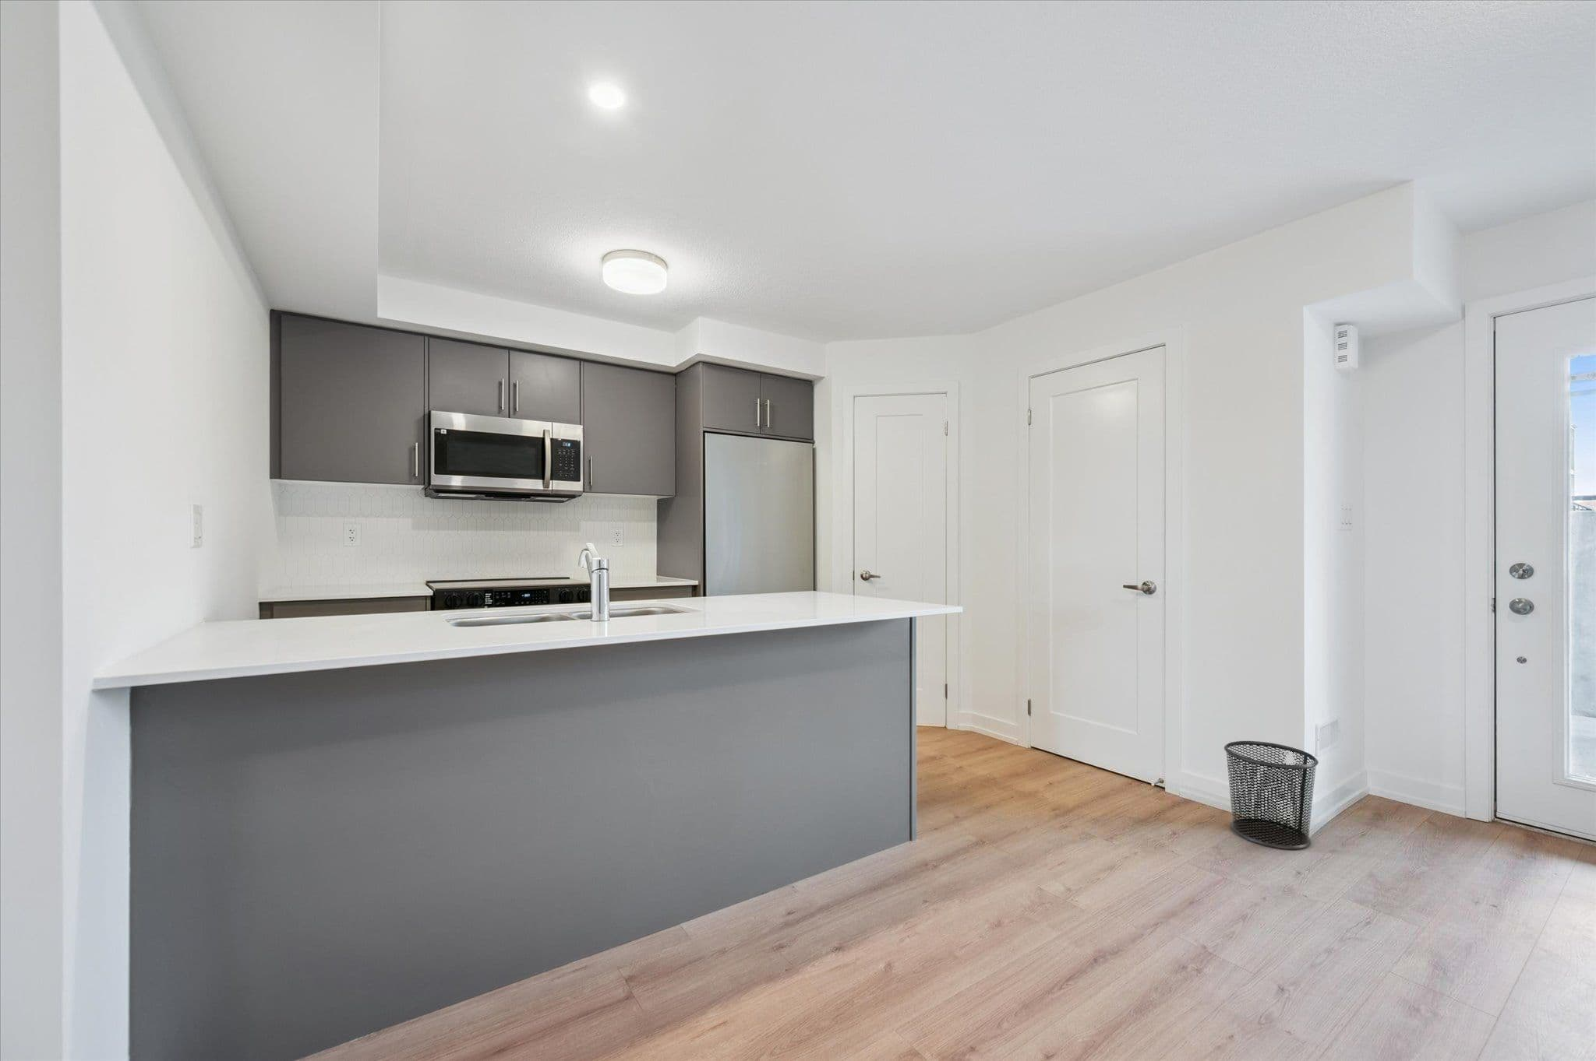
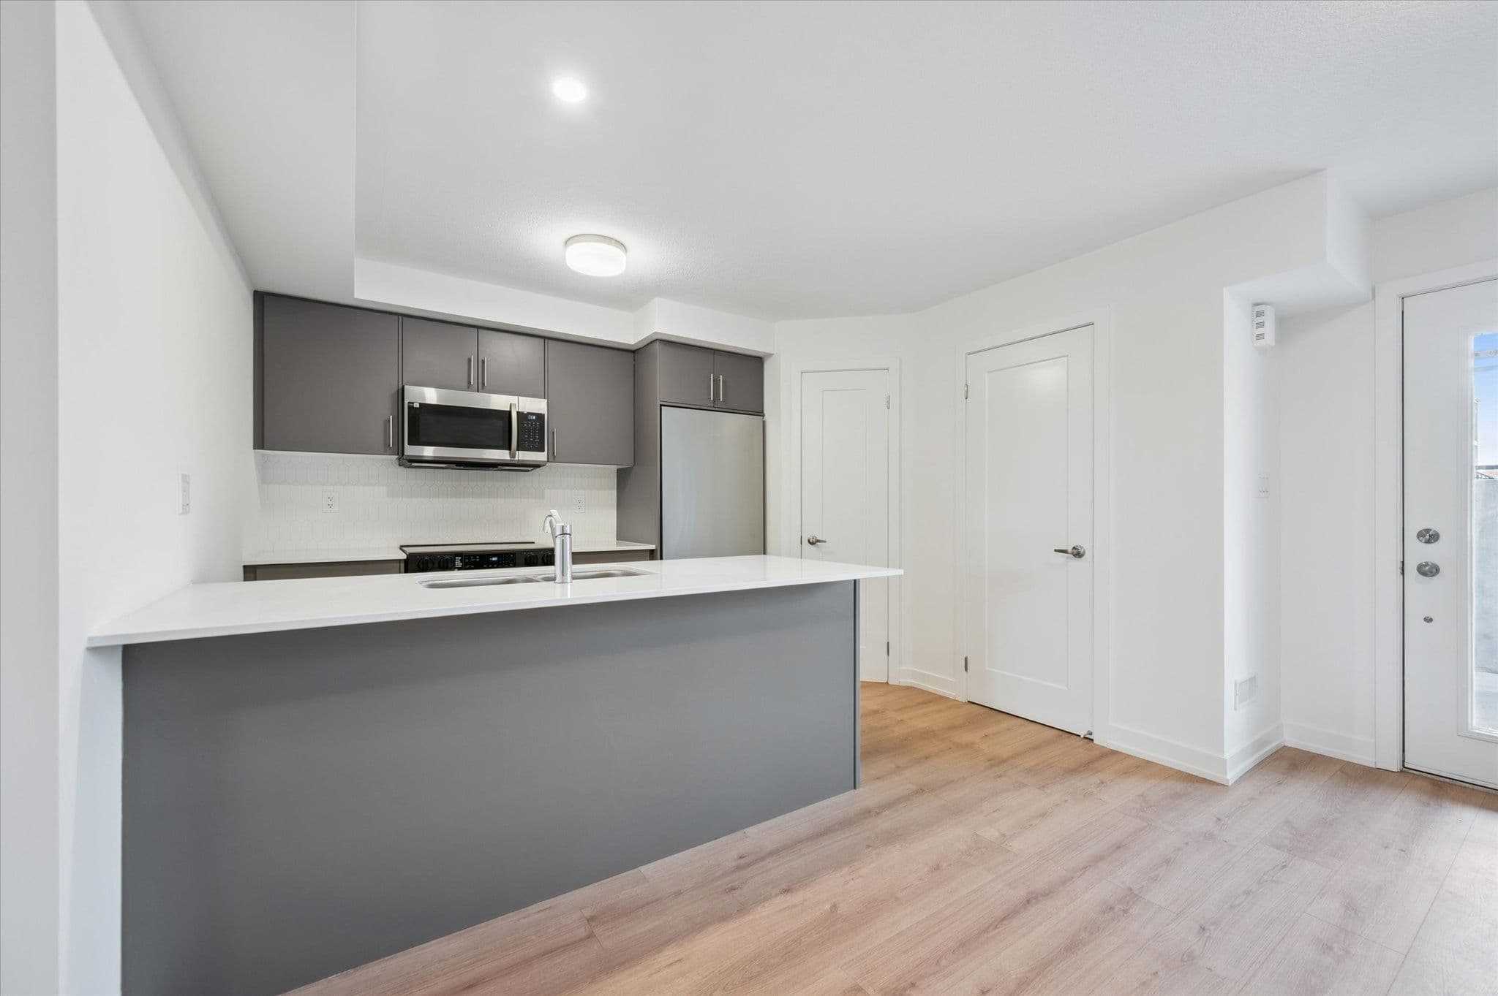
- waste bin [1224,740,1320,850]
